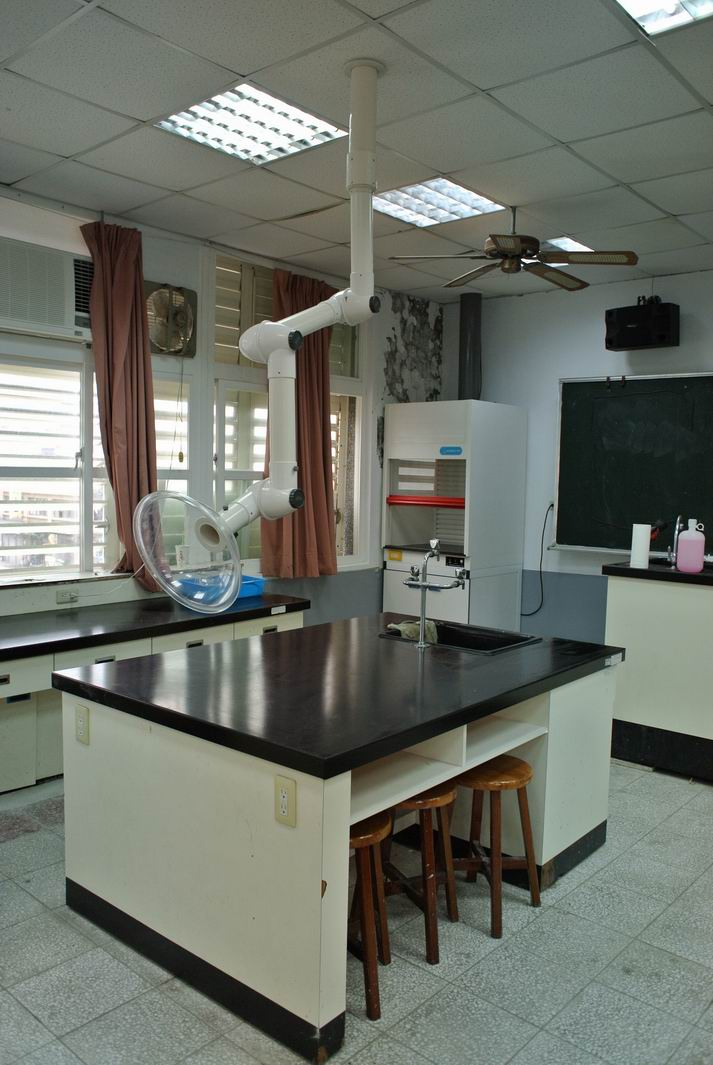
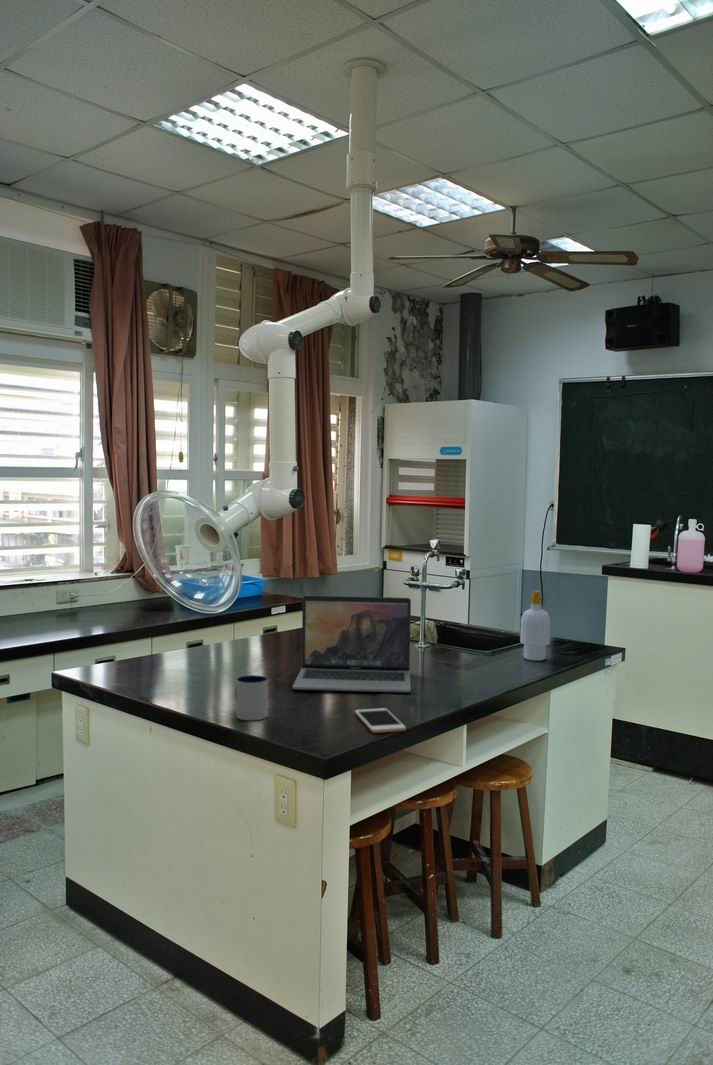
+ laptop [292,595,412,693]
+ cell phone [354,707,407,734]
+ mug [235,674,269,721]
+ soap bottle [519,590,551,662]
